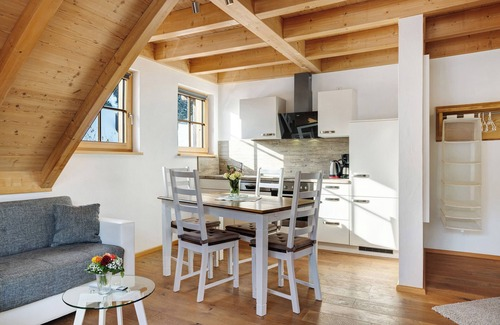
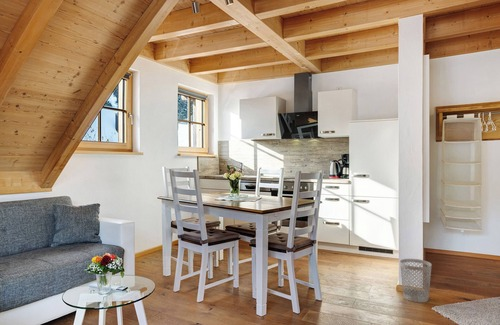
+ wastebasket [399,258,432,303]
